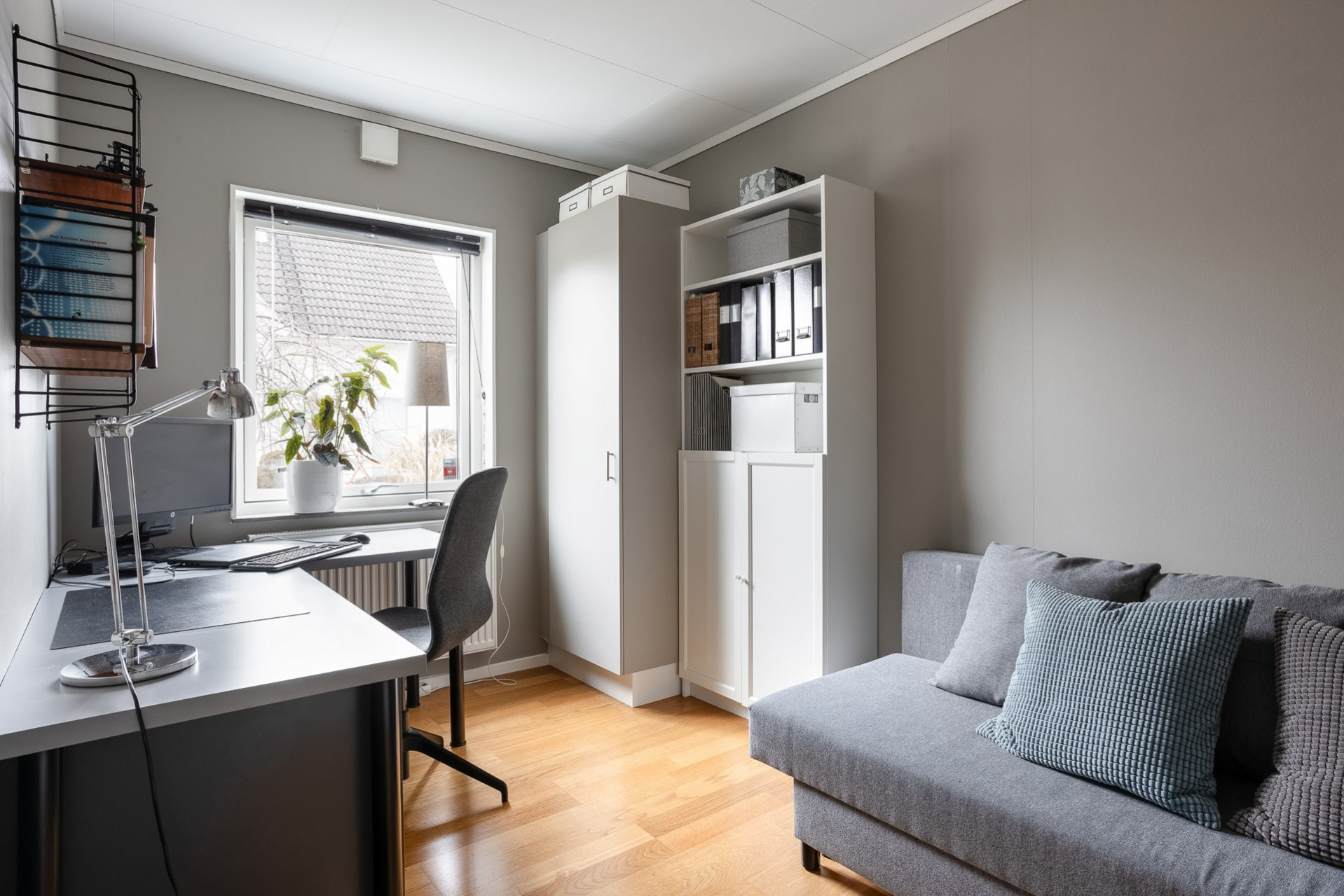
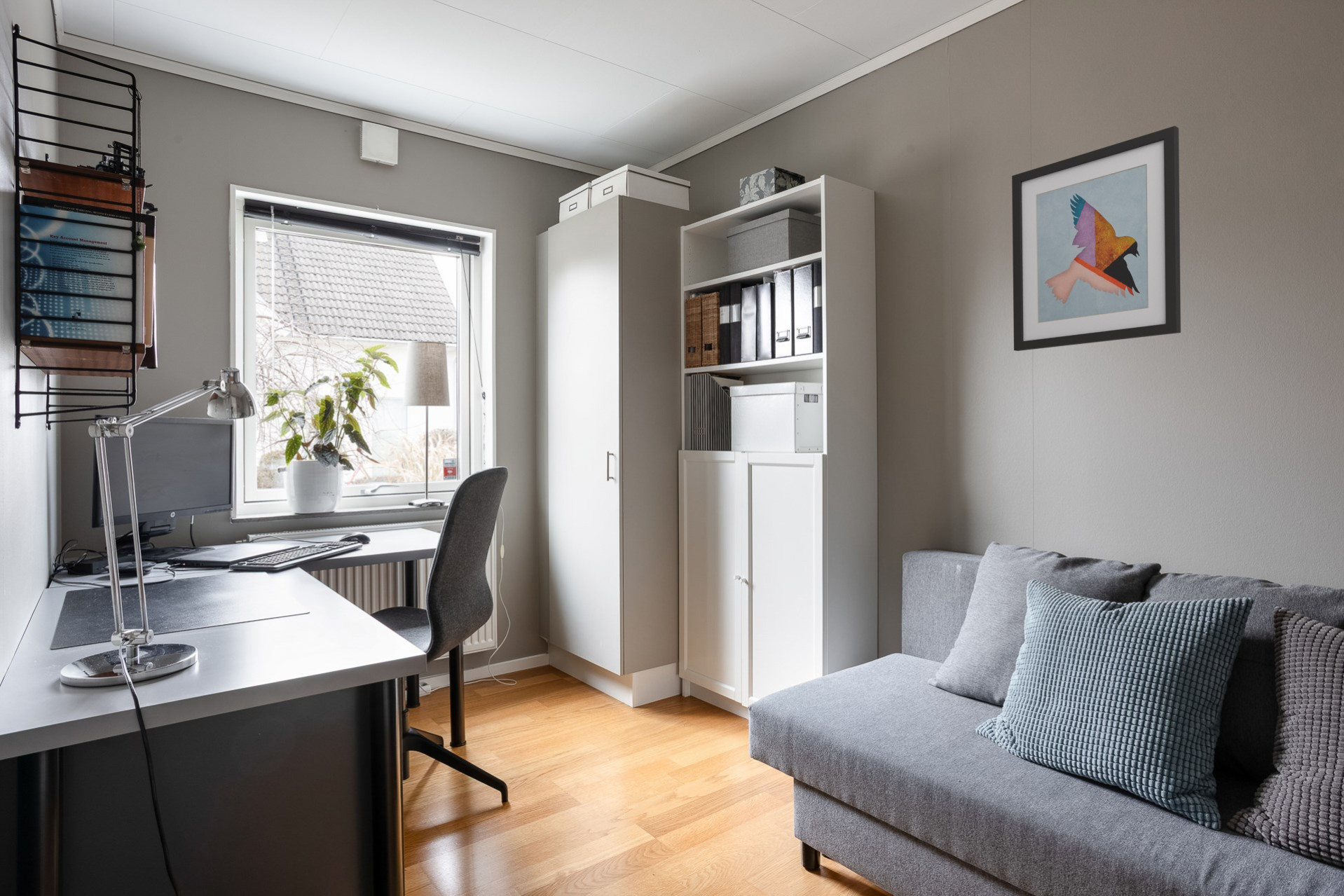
+ wall art [1011,125,1181,352]
